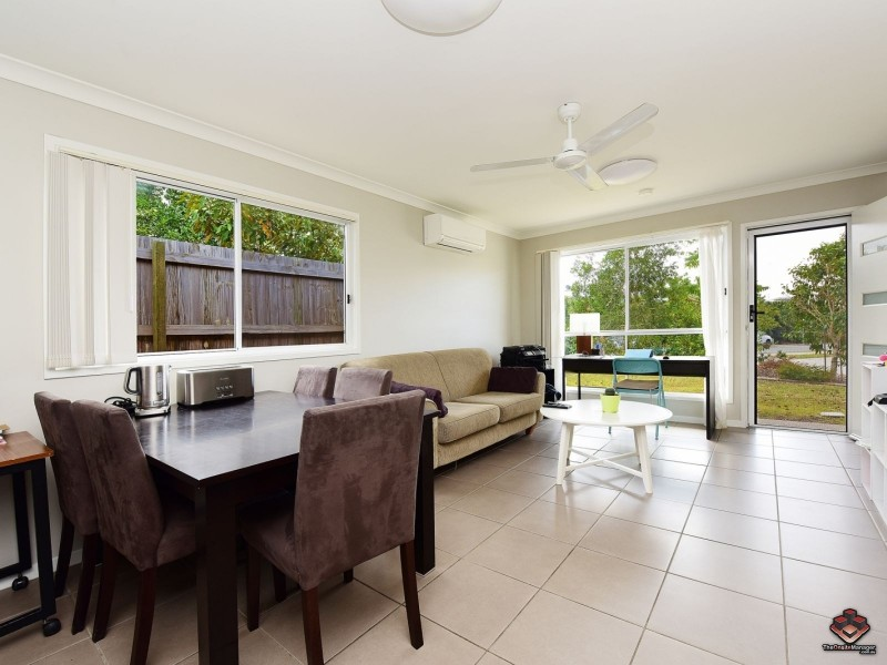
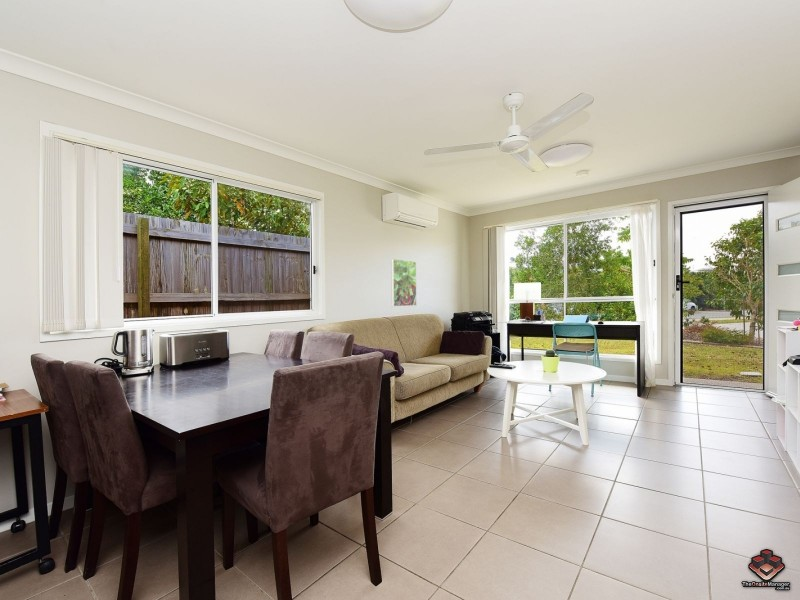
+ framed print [390,258,417,307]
